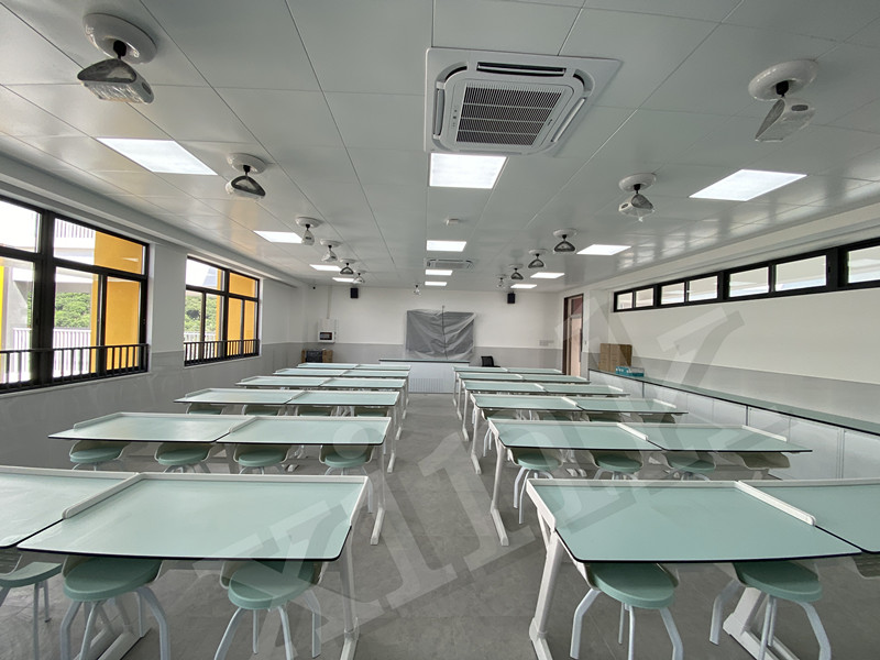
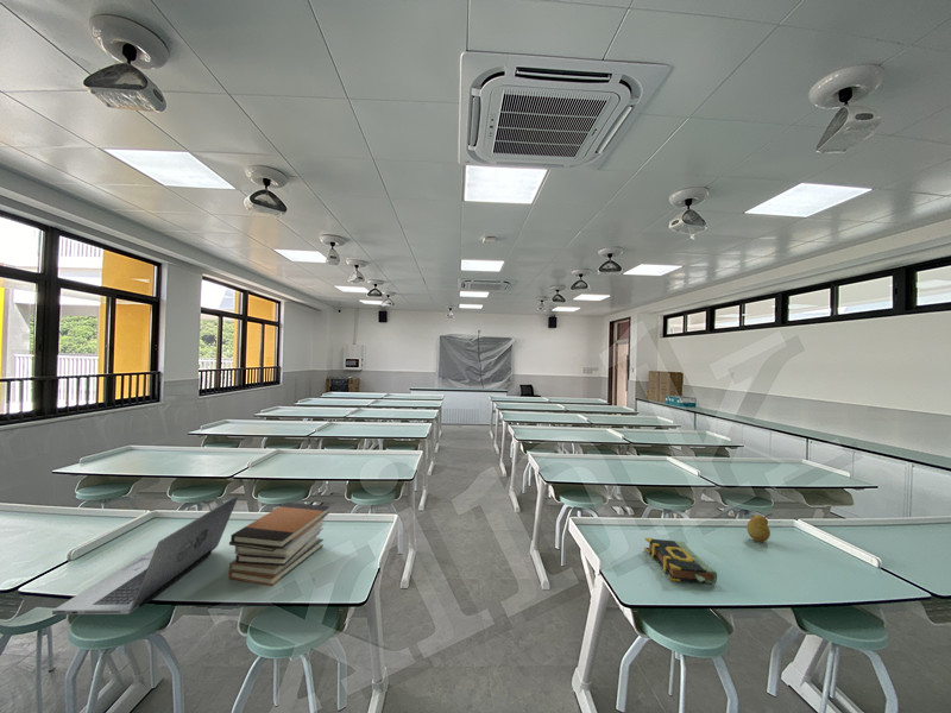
+ laptop [51,493,240,616]
+ book stack [227,501,330,587]
+ fruit [745,513,774,543]
+ book [643,536,718,585]
